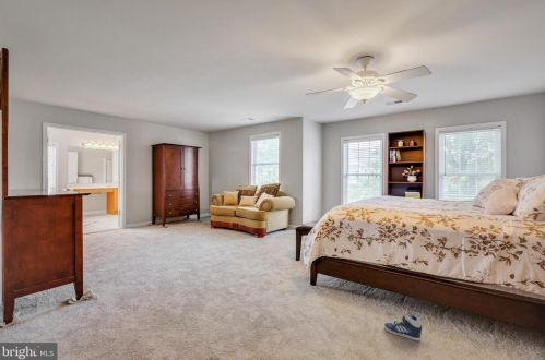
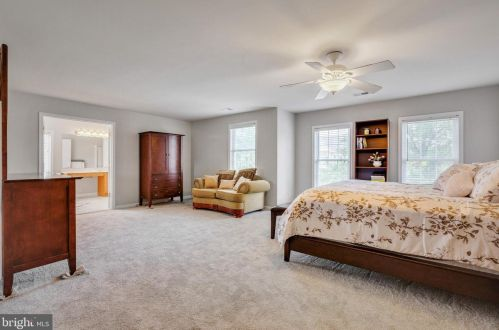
- sneaker [383,310,423,341]
